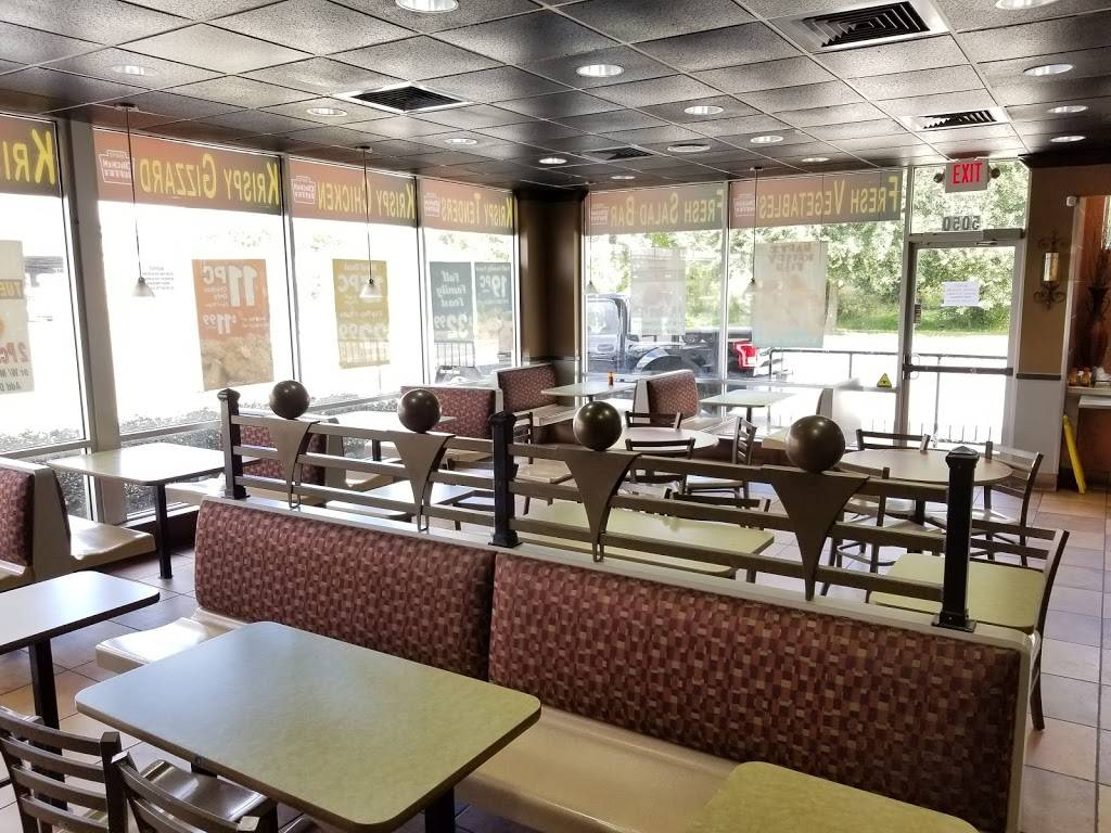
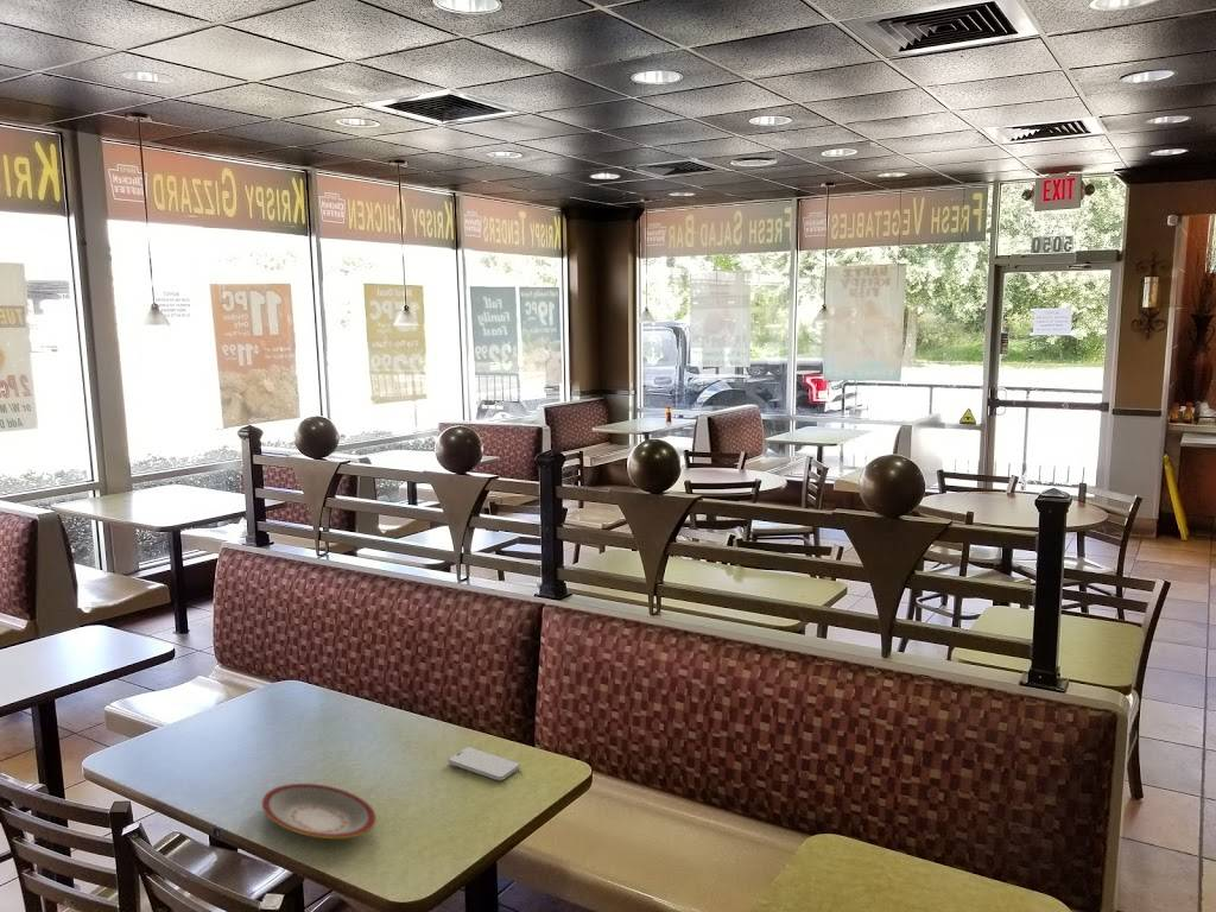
+ plate [261,783,378,840]
+ smartphone [448,746,521,781]
